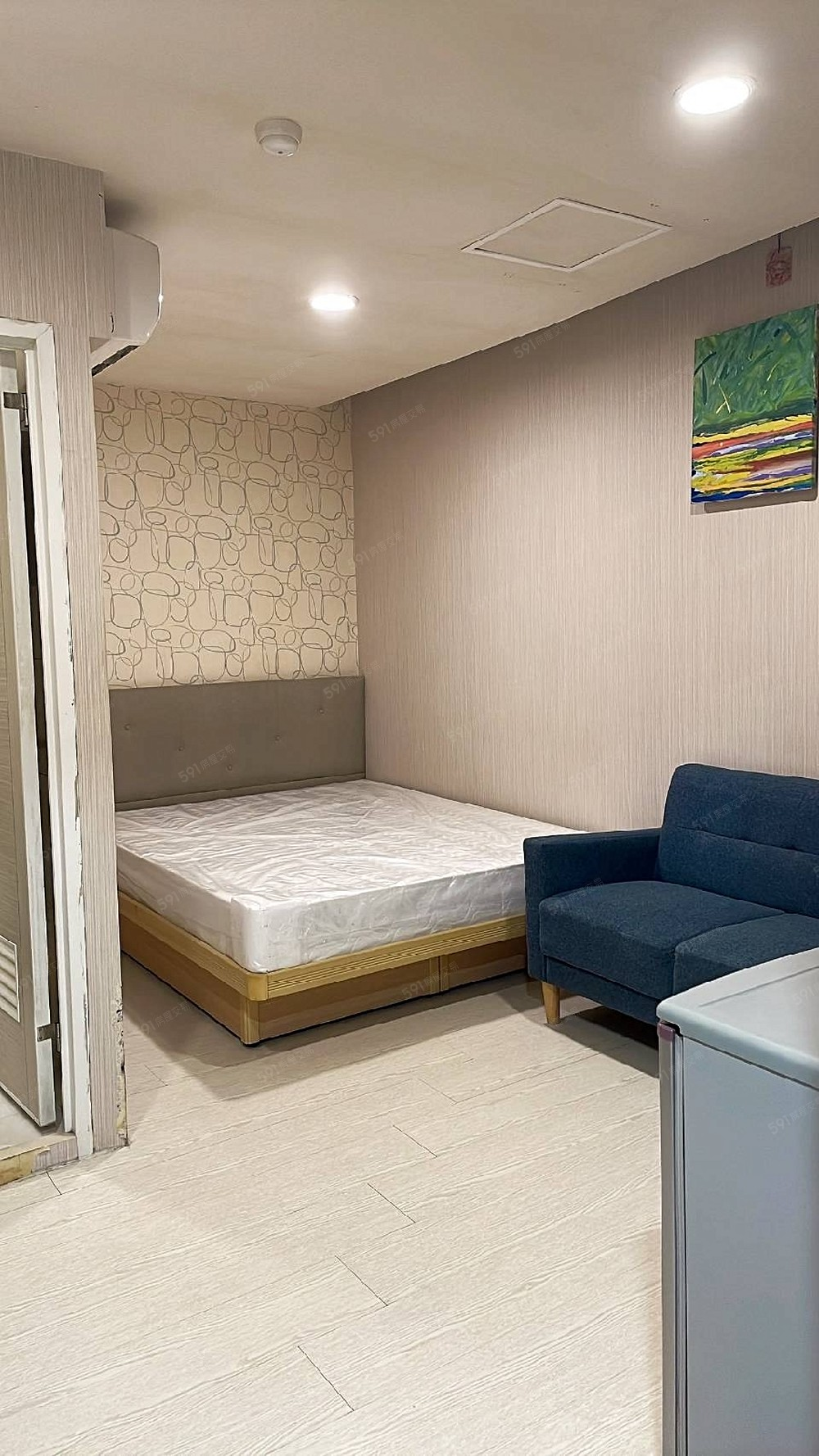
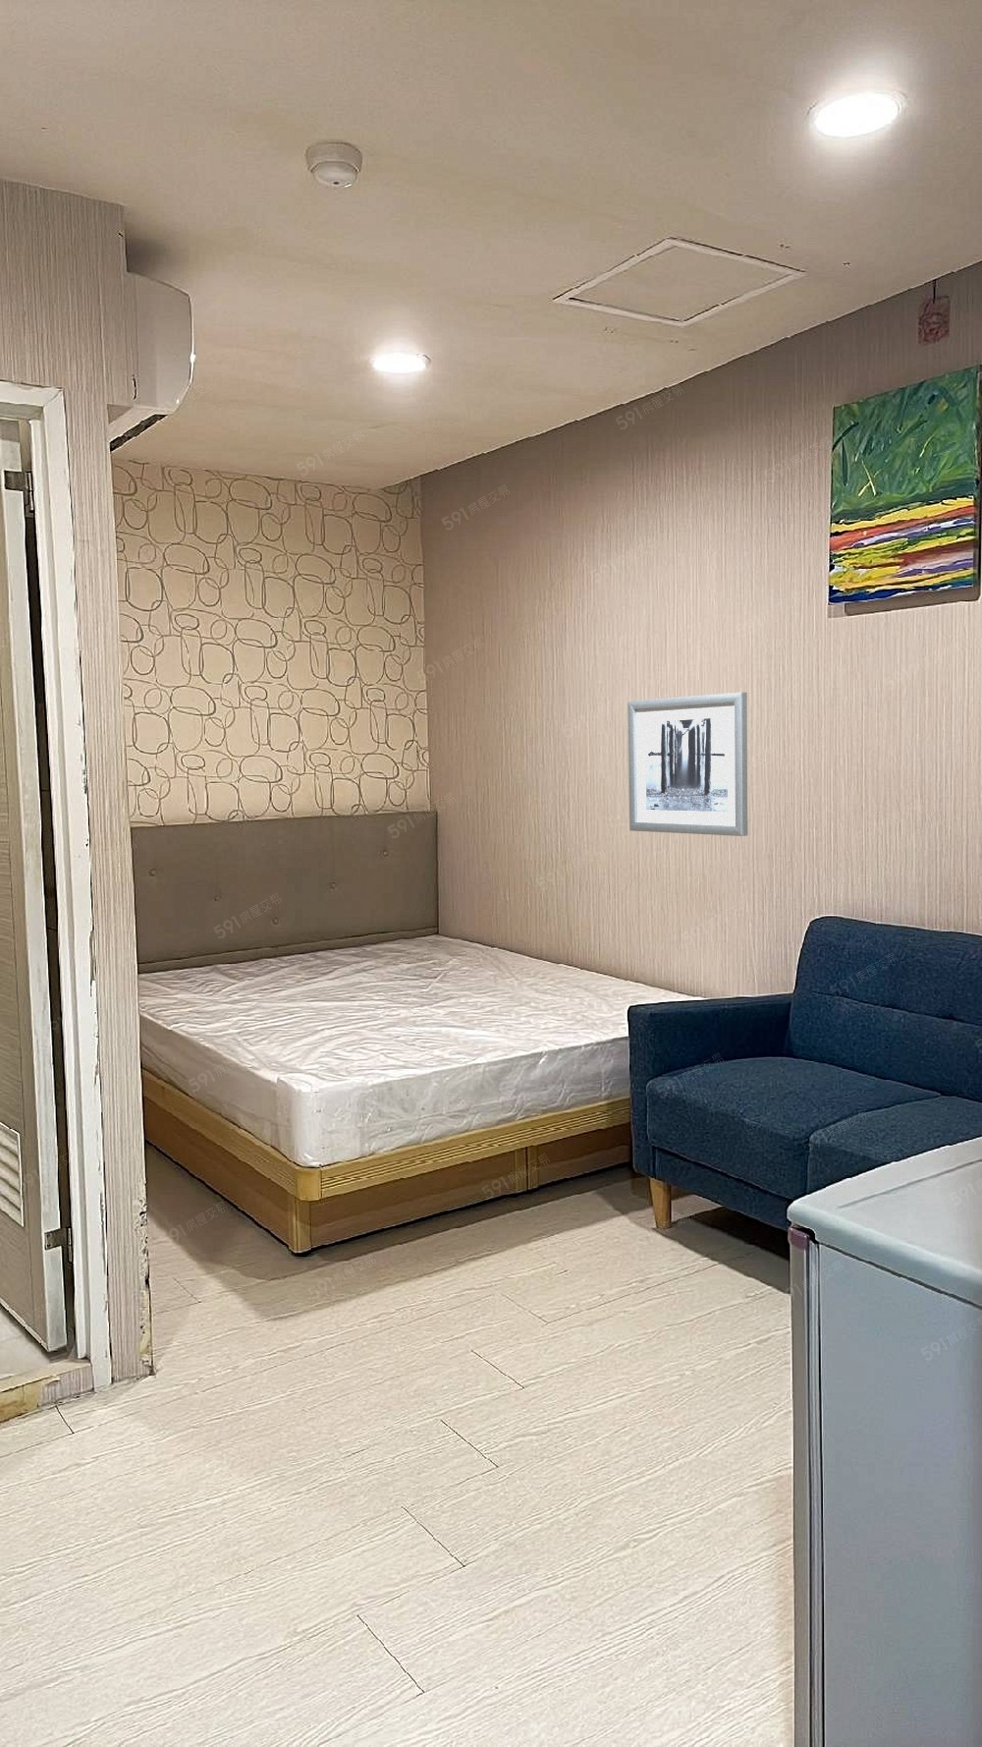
+ wall art [627,692,748,838]
